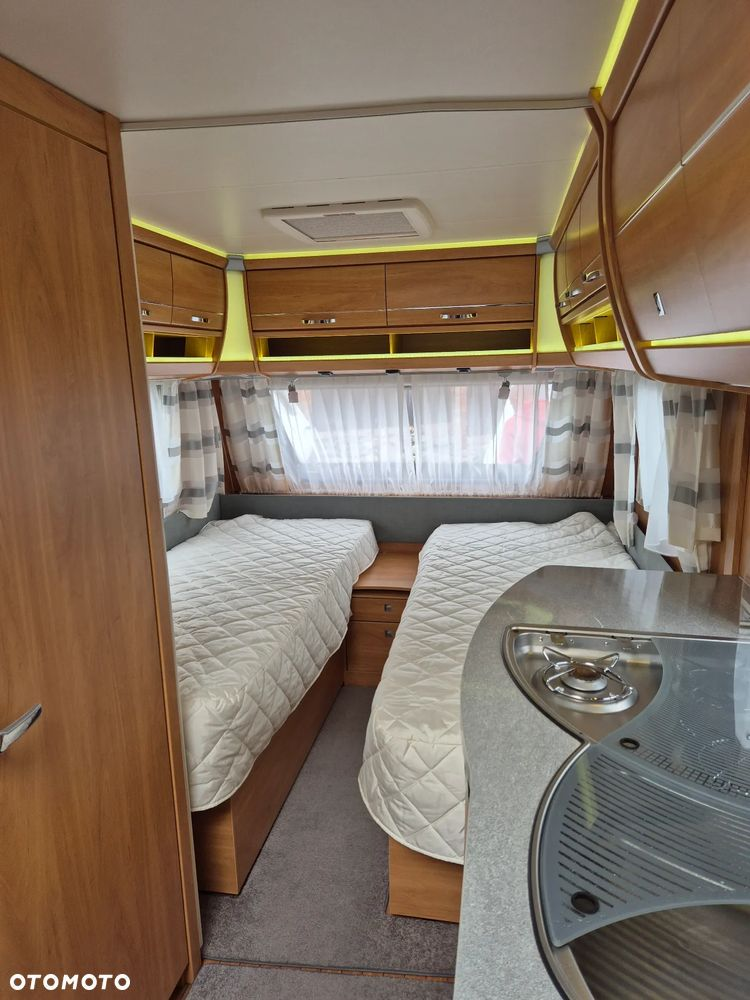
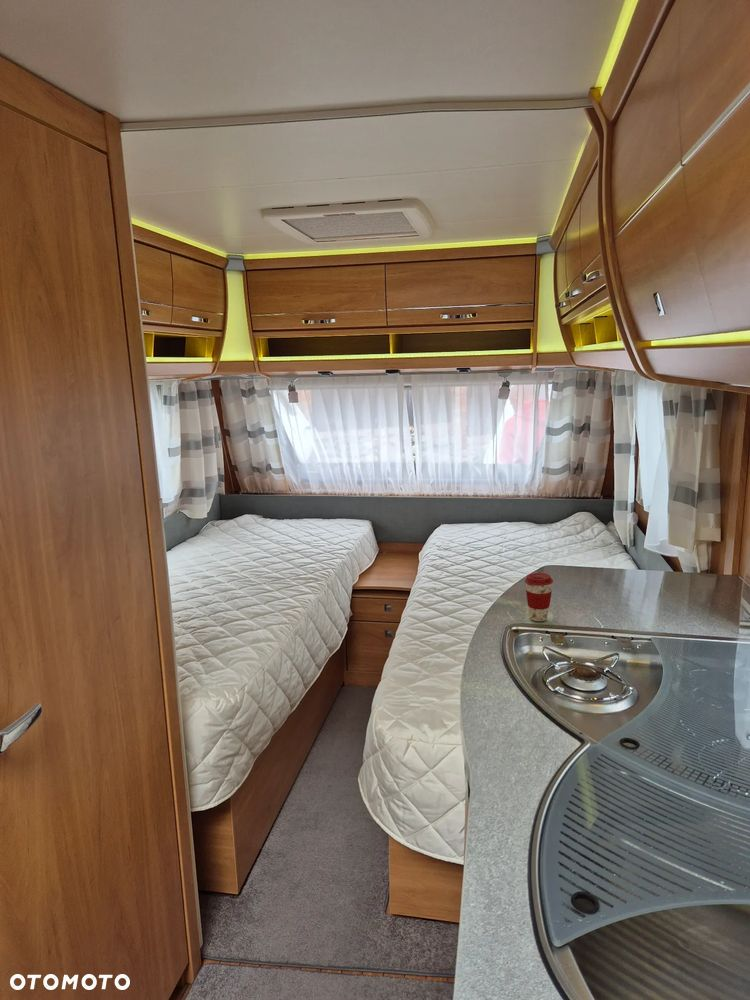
+ coffee cup [524,572,554,622]
